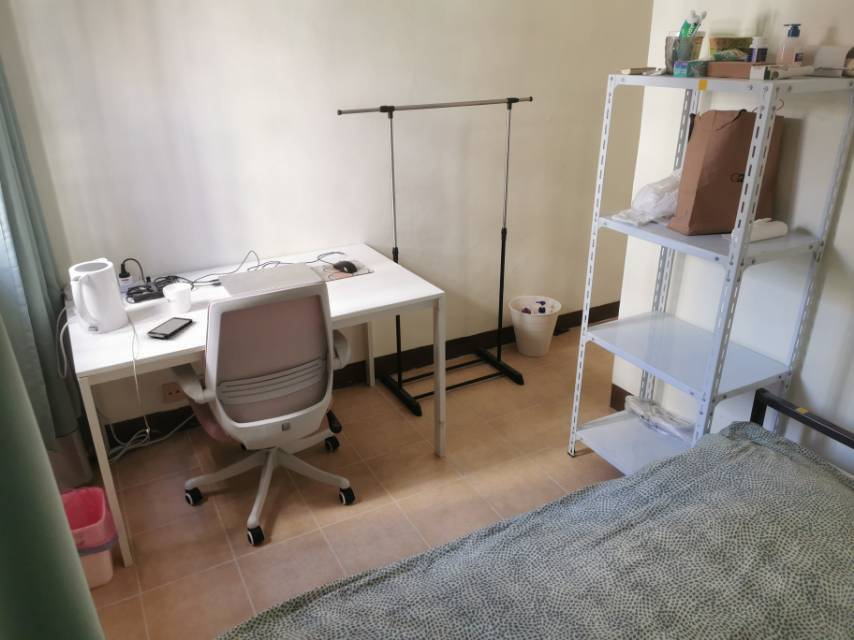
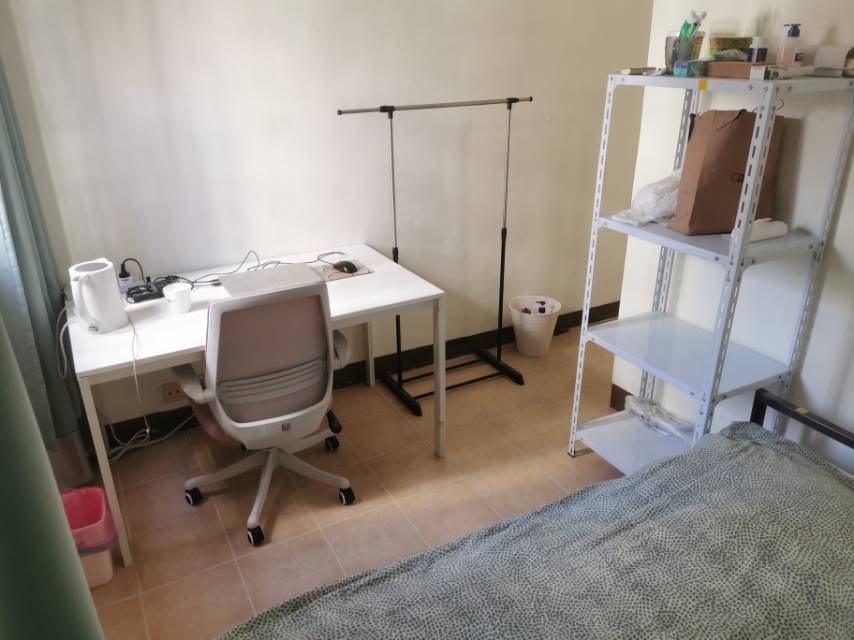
- smartphone [145,316,194,339]
